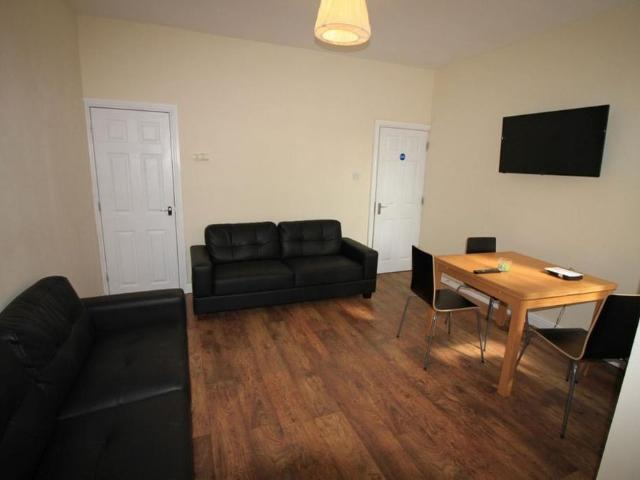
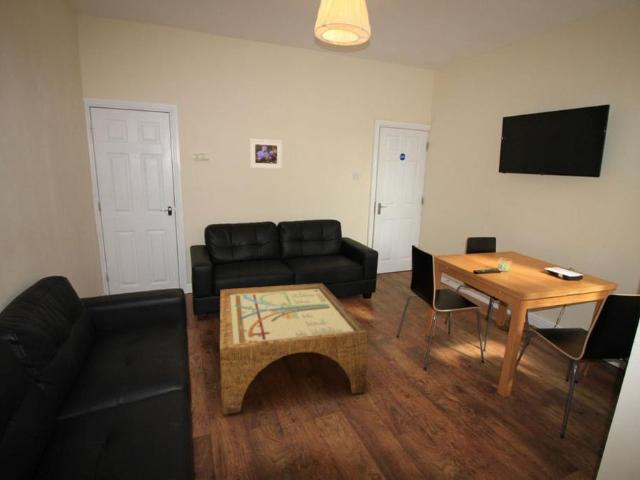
+ coffee table [219,282,370,416]
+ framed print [249,138,283,170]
